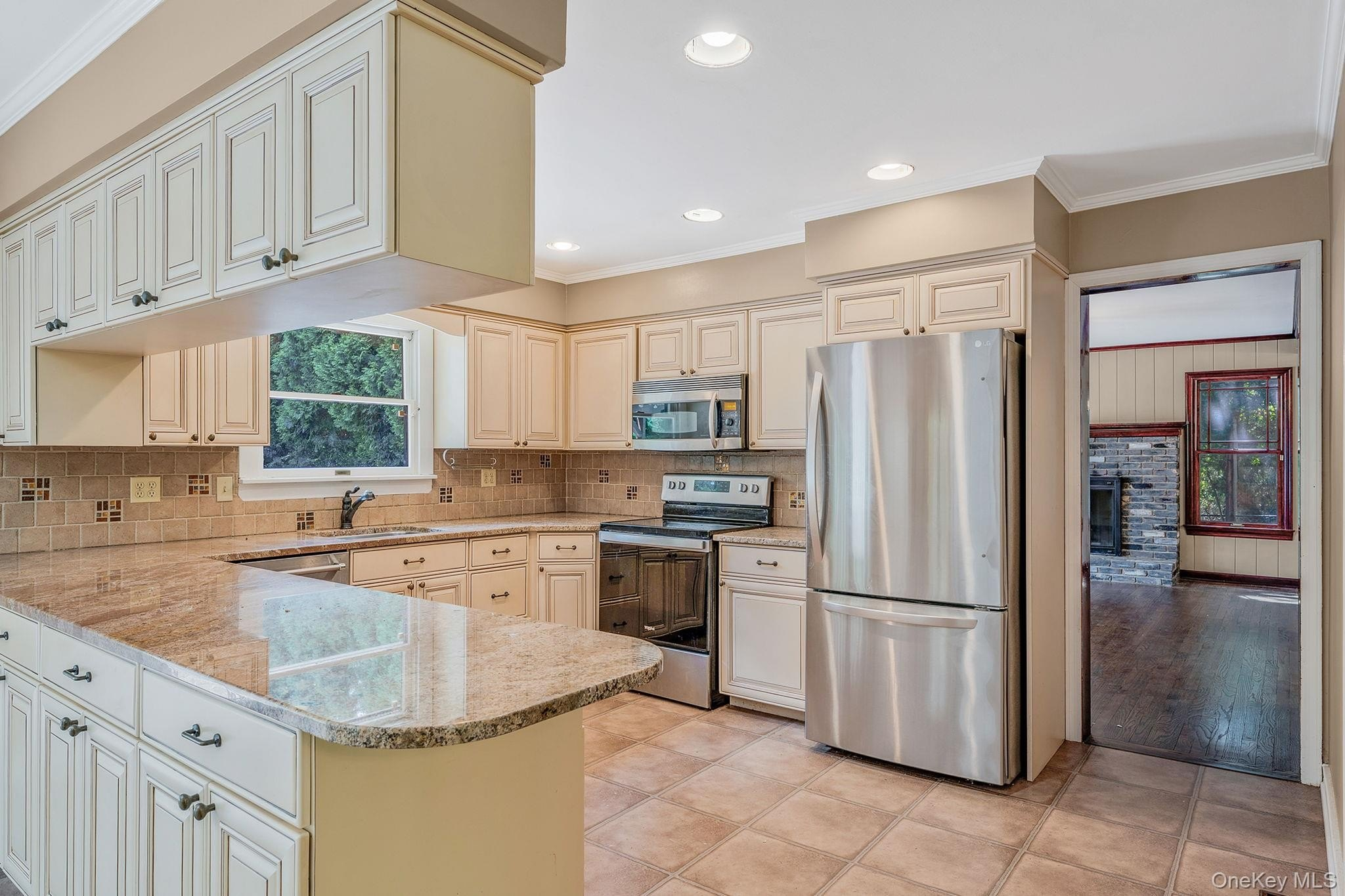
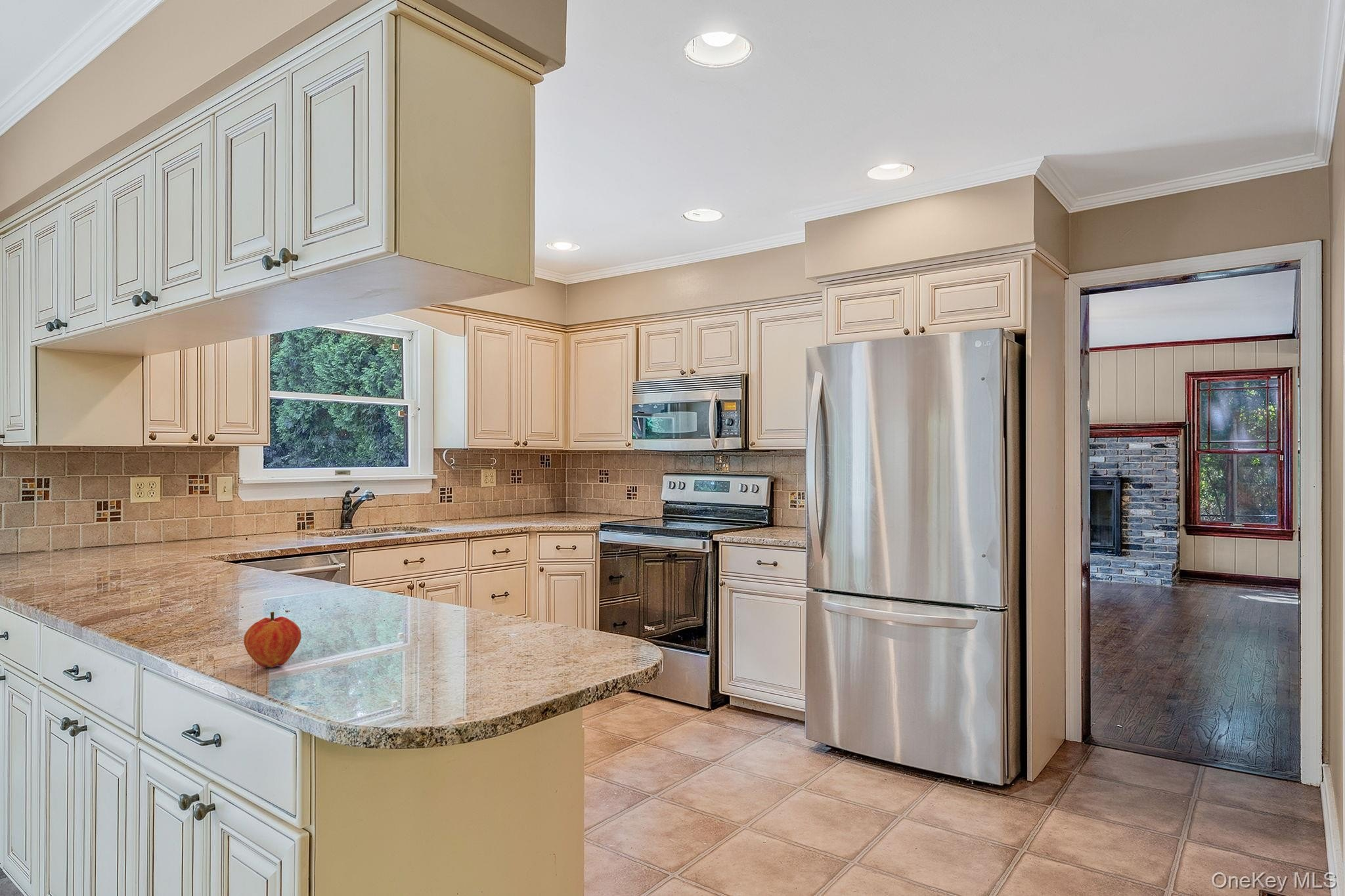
+ fruit [243,611,302,668]
